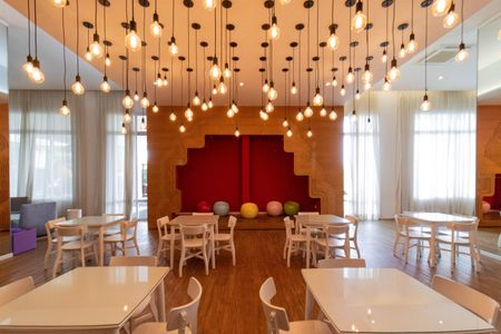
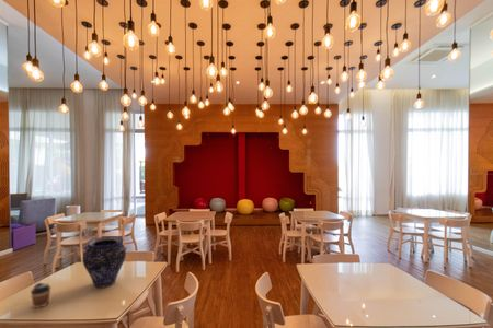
+ coffee cup [30,282,51,309]
+ vase [82,235,128,289]
